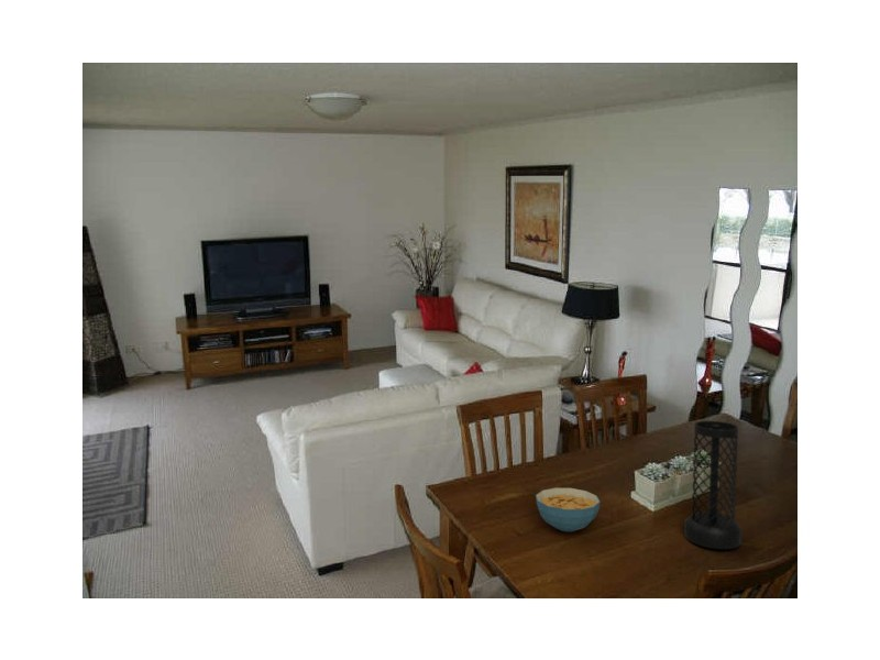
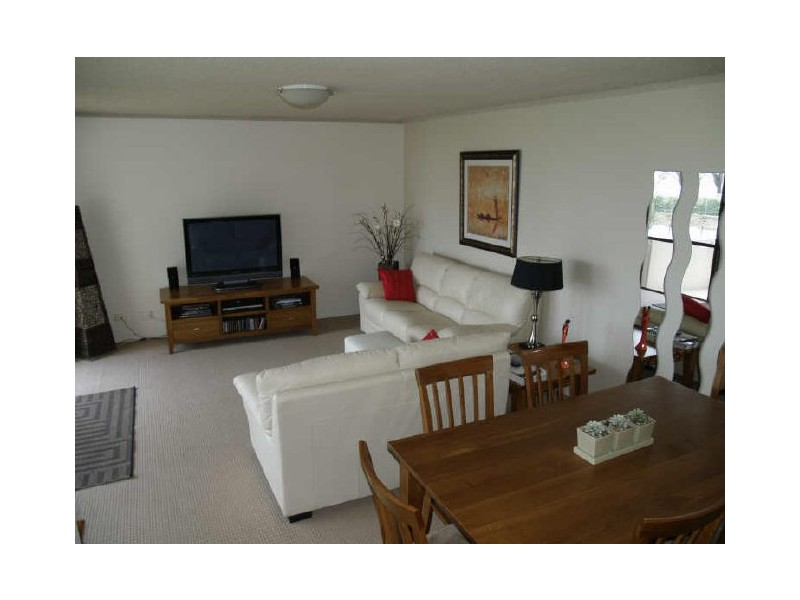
- vase [683,420,743,550]
- cereal bowl [535,487,601,534]
